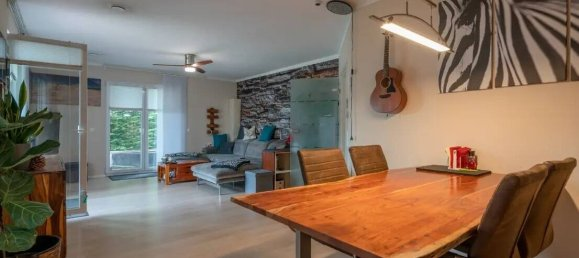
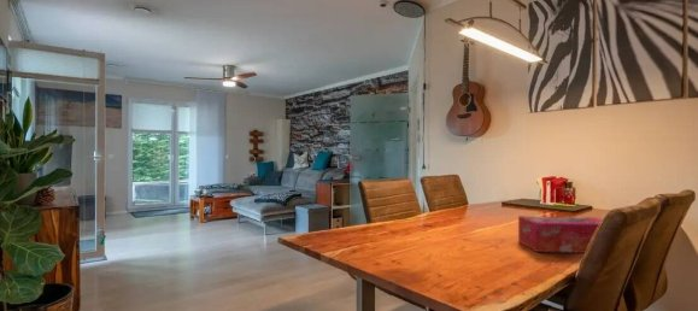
+ tissue box [517,215,604,254]
